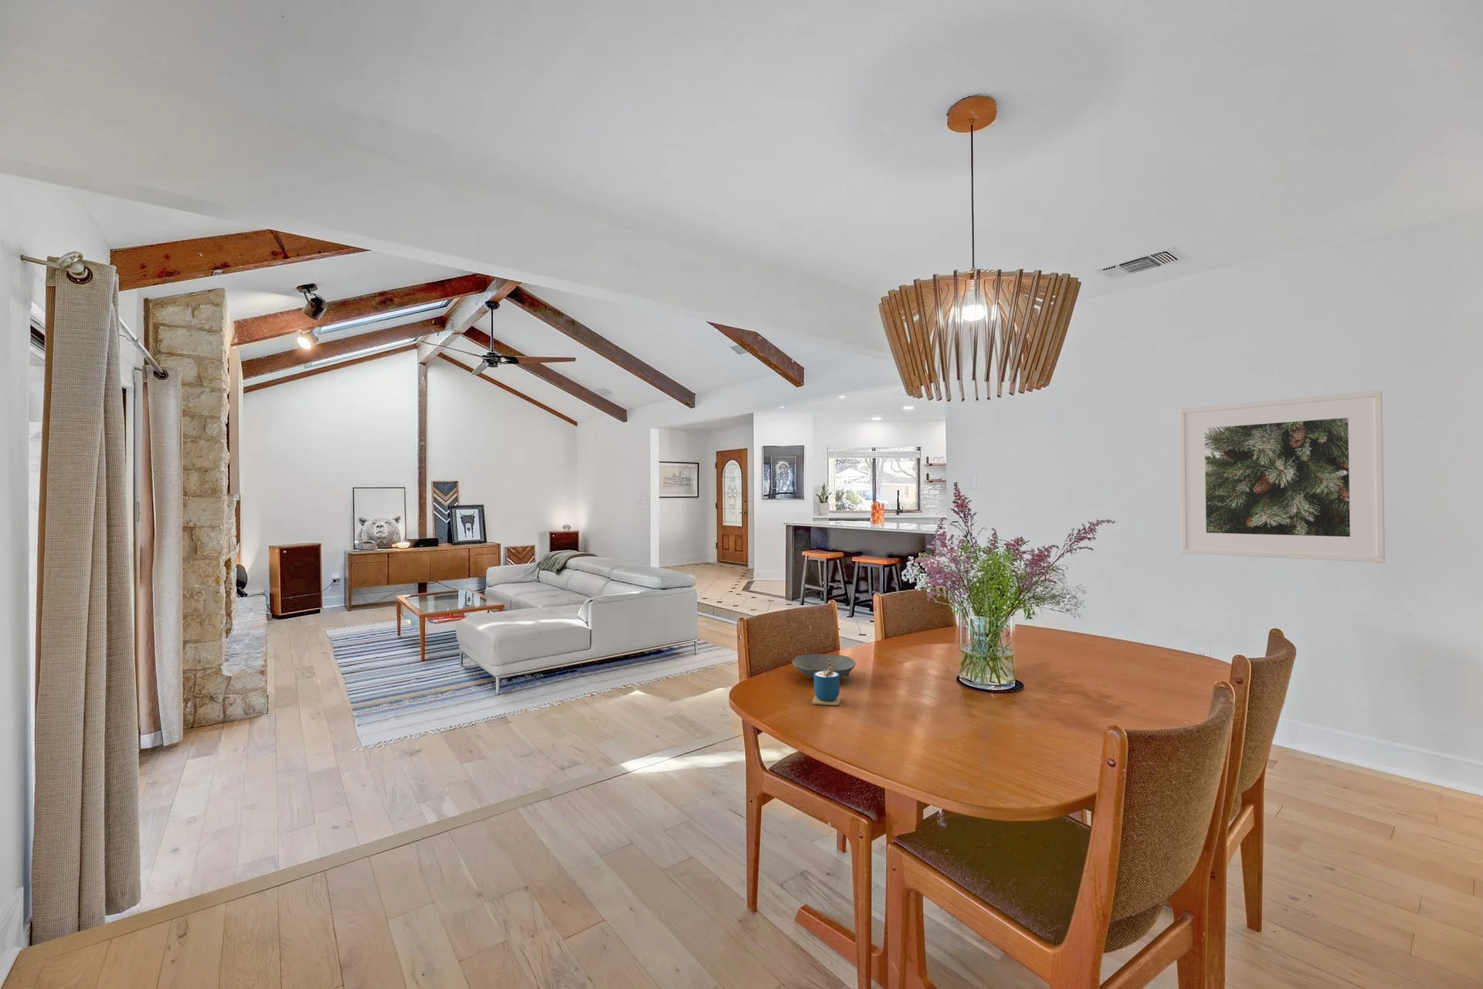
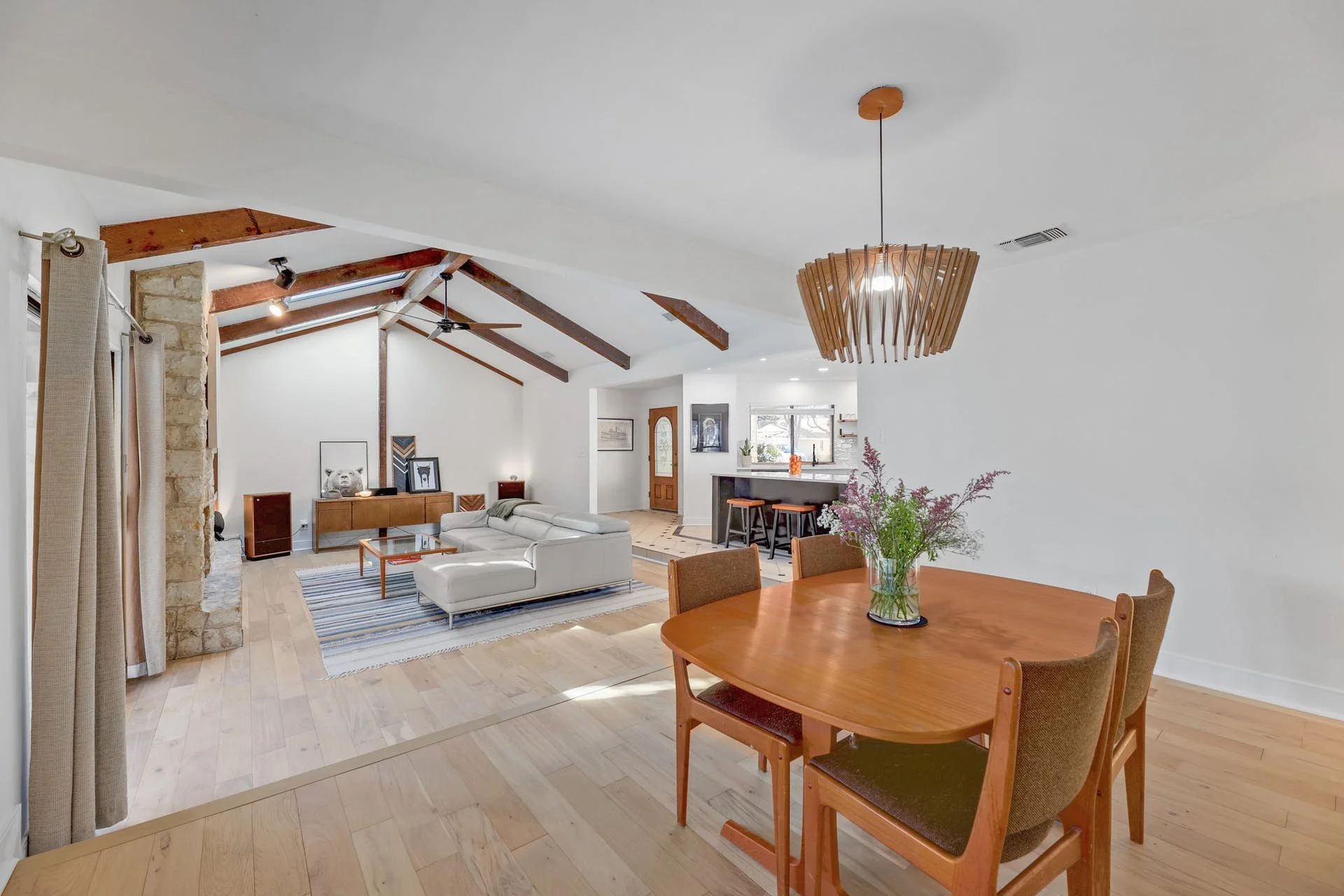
- bowl [791,652,856,679]
- cup [812,658,842,706]
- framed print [1178,390,1386,563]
